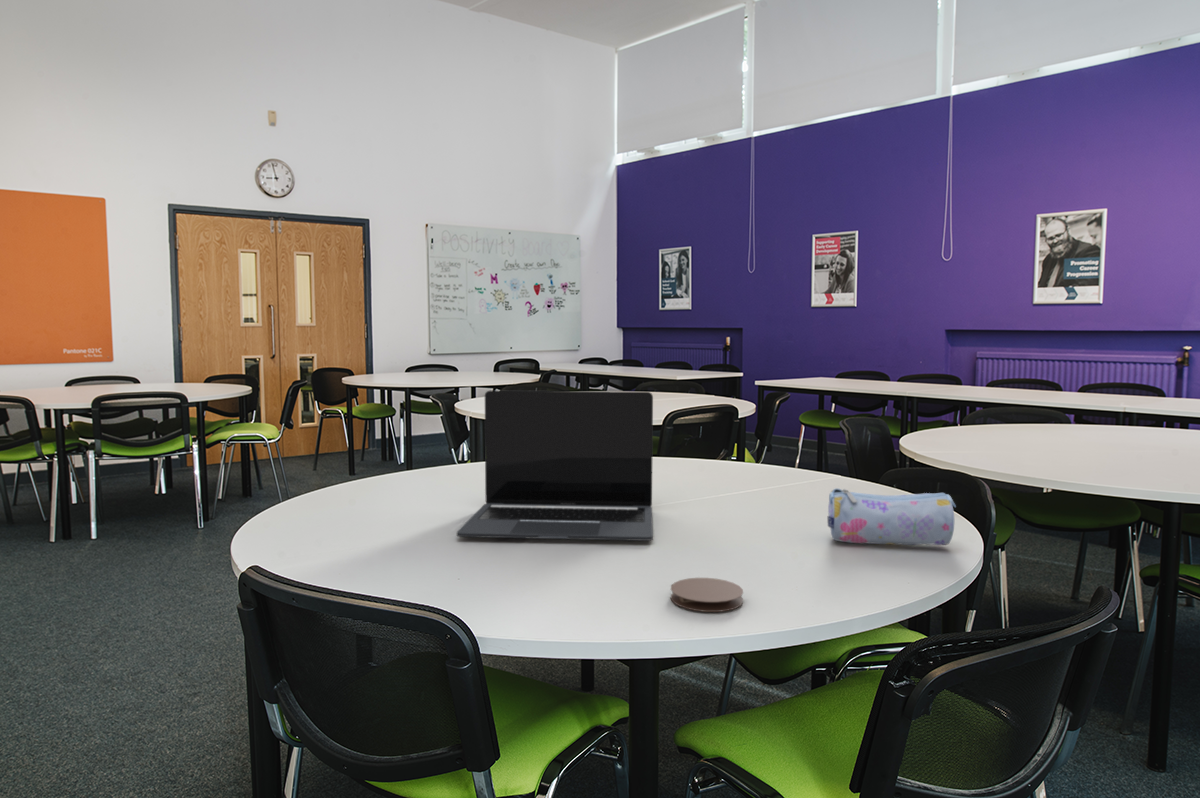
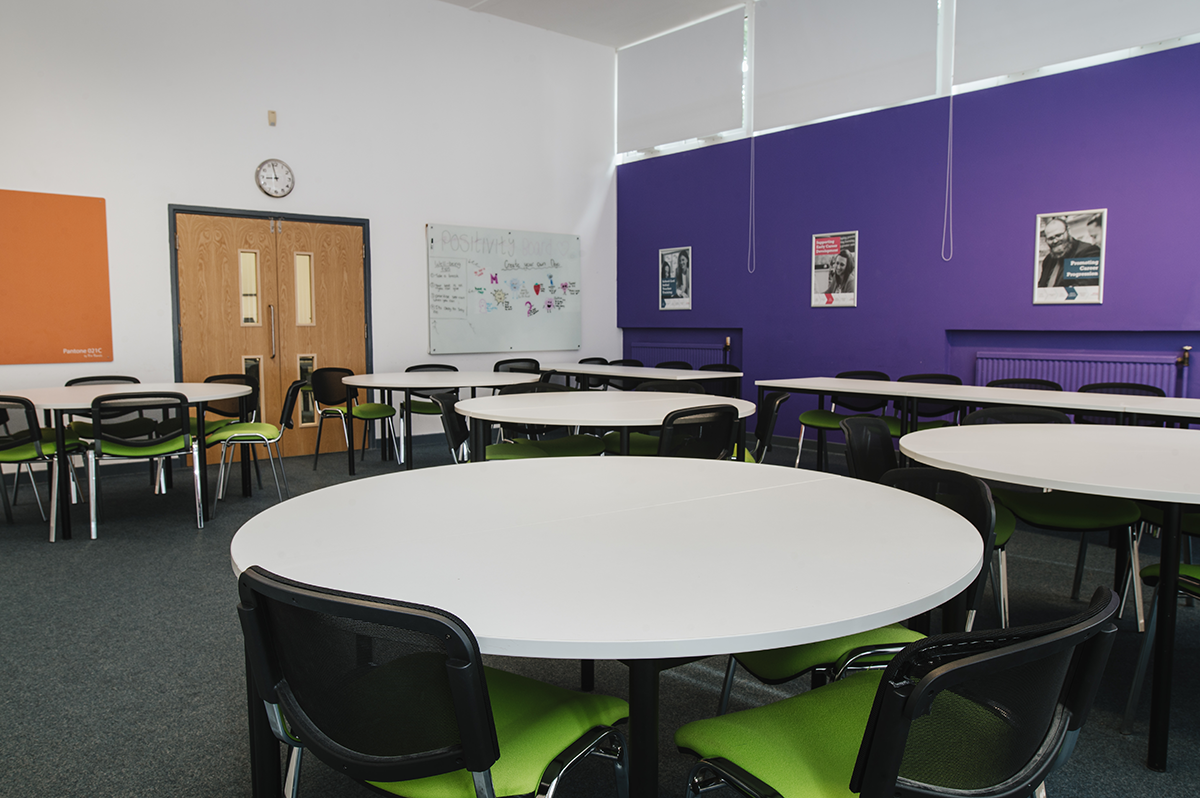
- coaster [669,577,744,613]
- pencil case [827,487,957,546]
- laptop [456,390,654,542]
